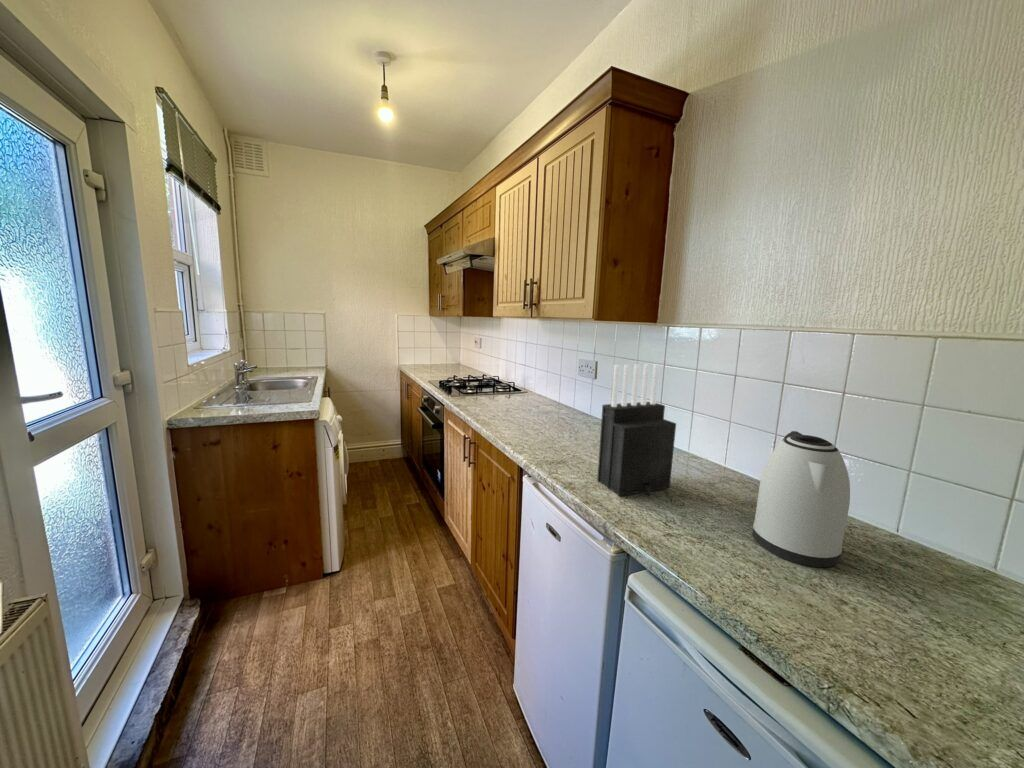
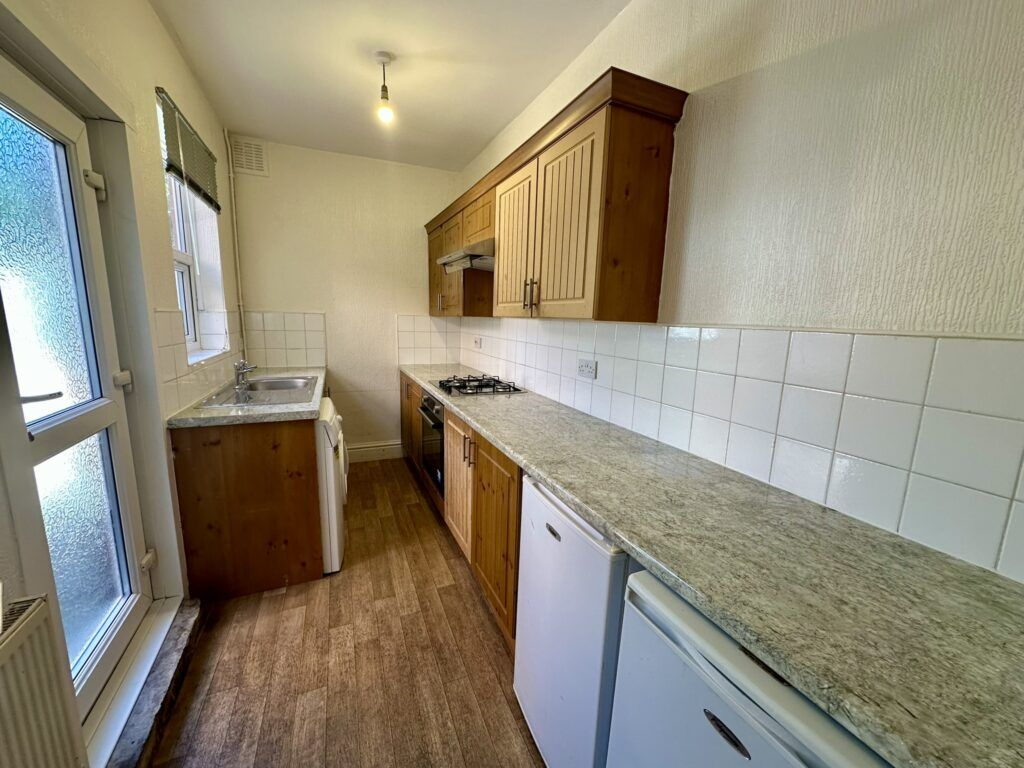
- kettle [752,430,851,568]
- knife block [596,363,677,497]
